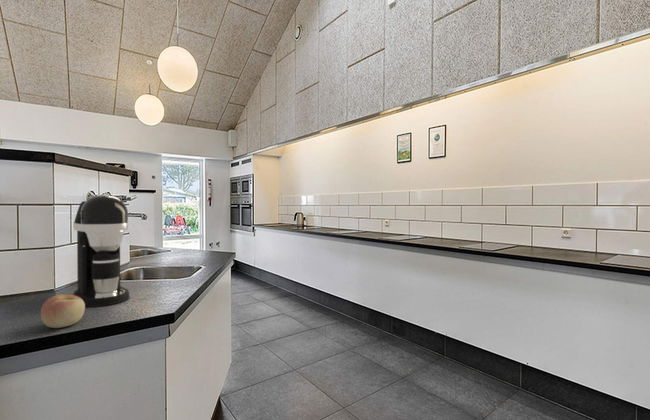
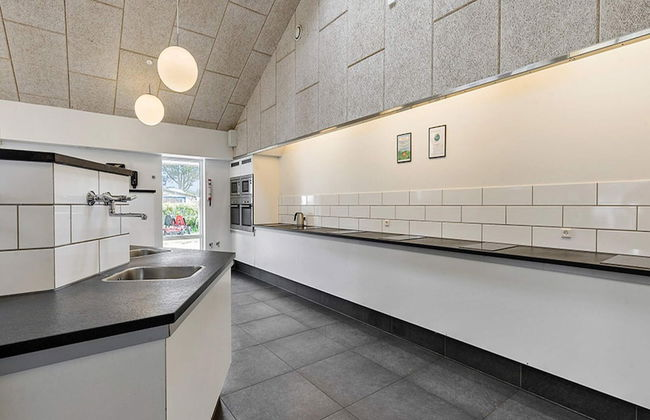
- coffee maker [72,195,130,308]
- apple [40,293,86,329]
